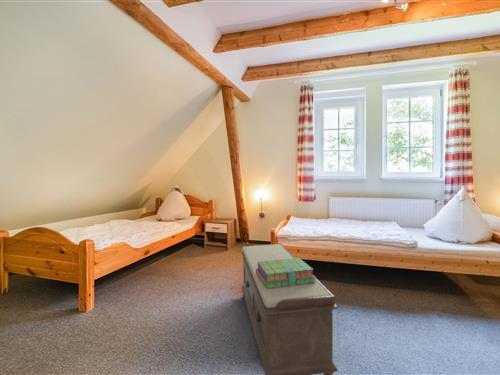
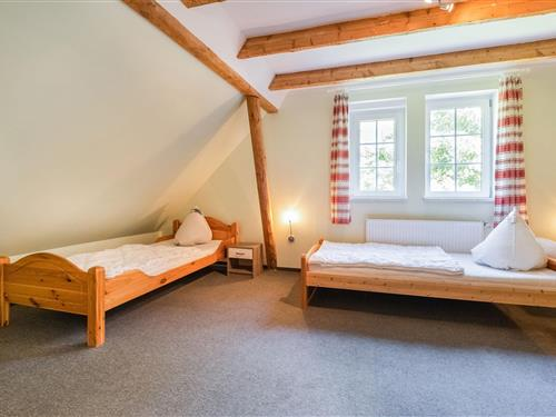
- bench [240,243,339,375]
- stack of books [256,257,317,289]
